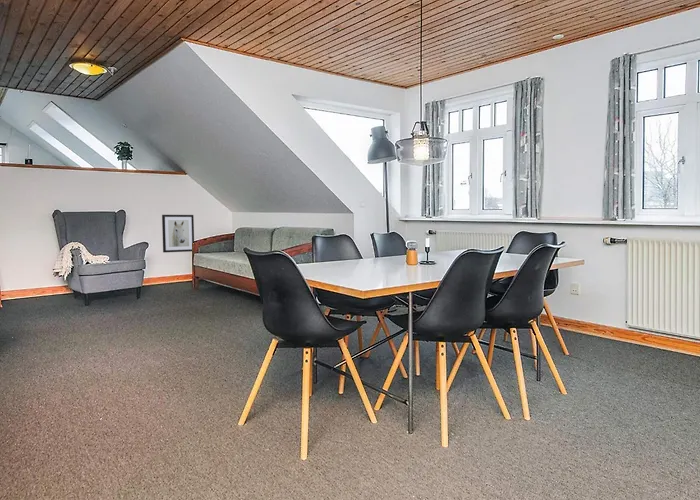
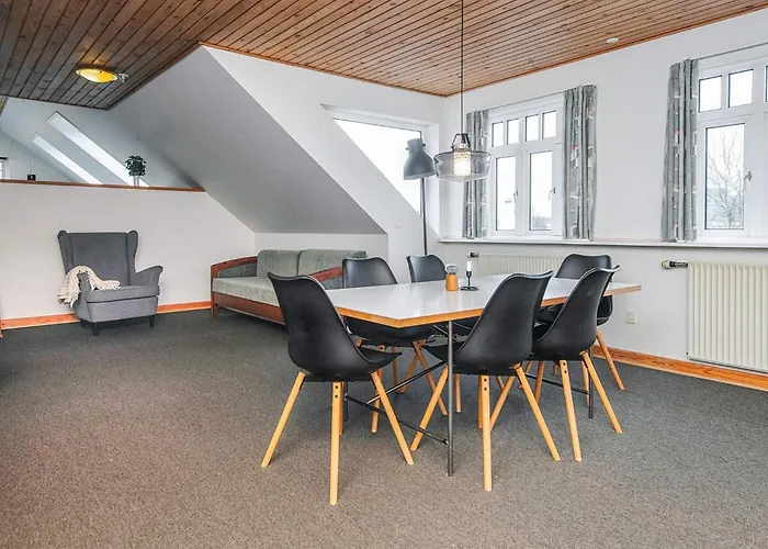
- wall art [161,214,195,253]
